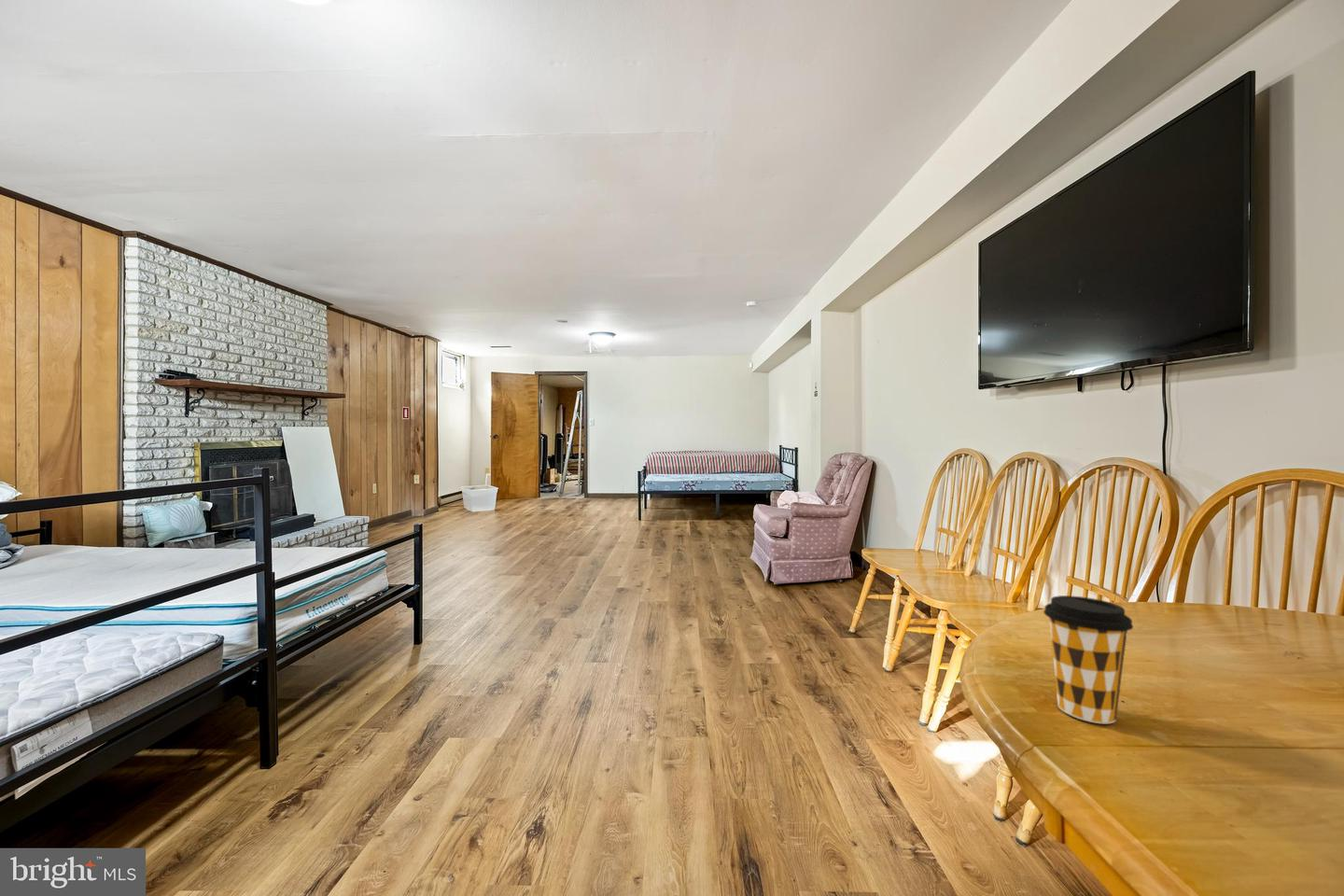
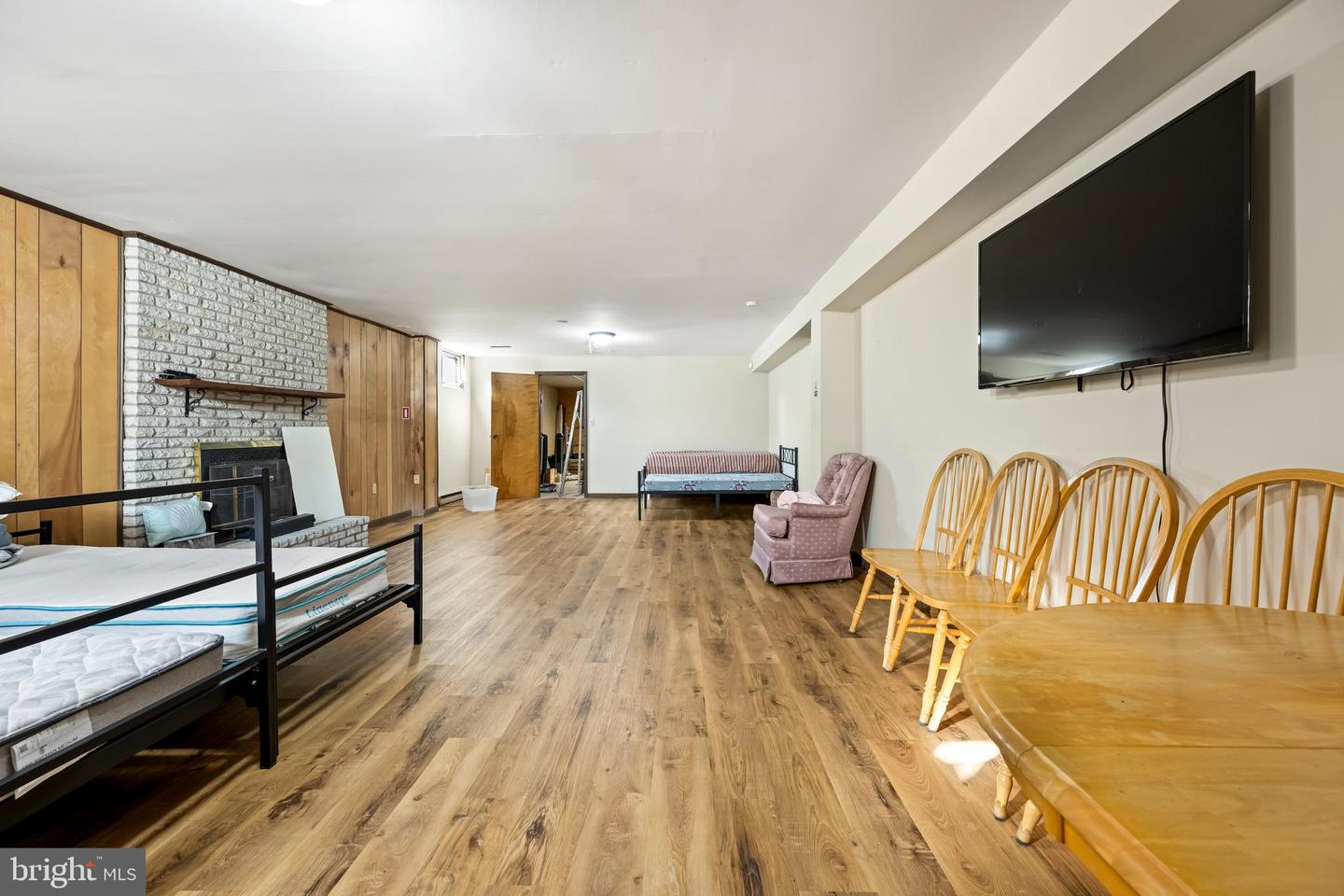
- coffee cup [1043,595,1134,724]
